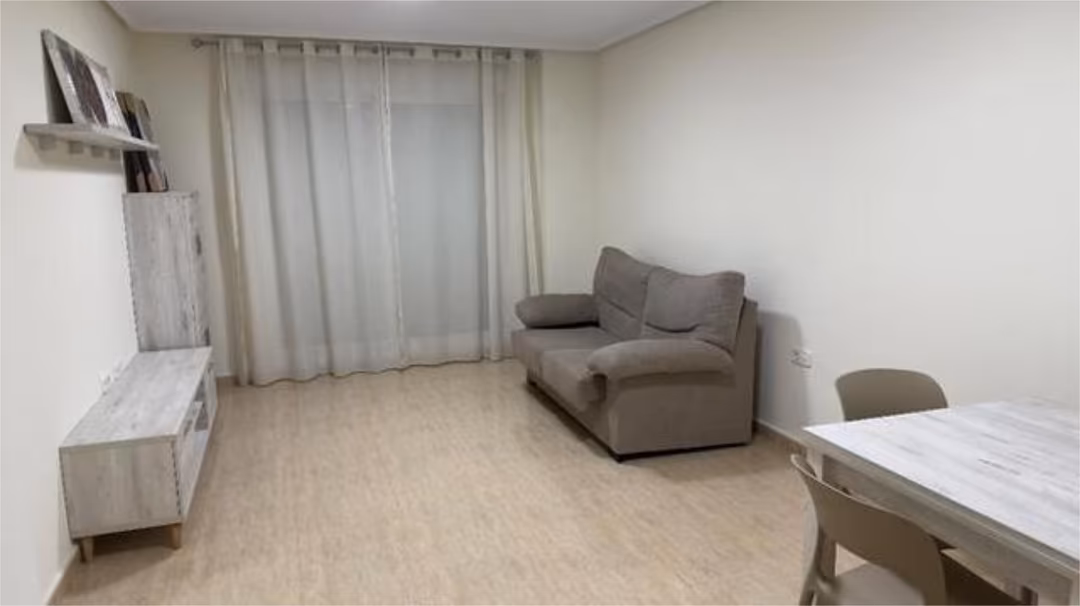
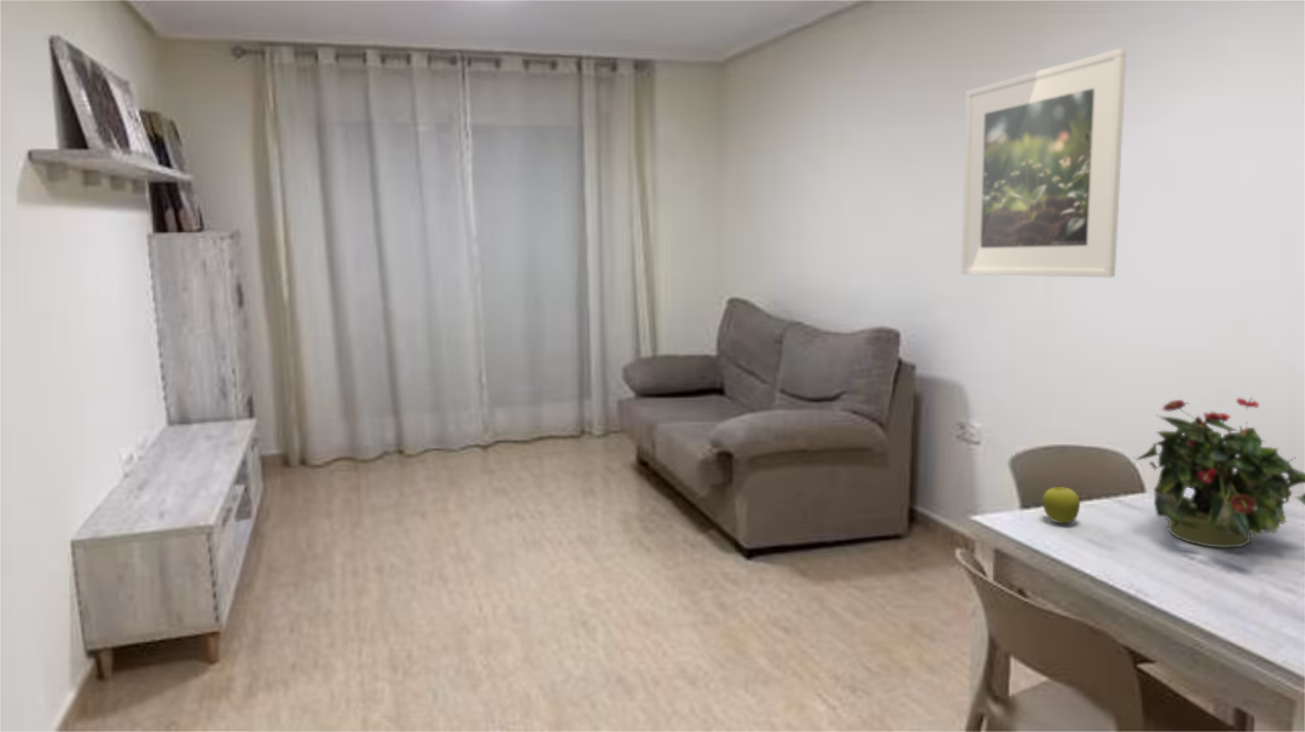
+ potted plant [1135,396,1305,548]
+ fruit [1042,486,1081,524]
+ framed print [959,47,1127,278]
